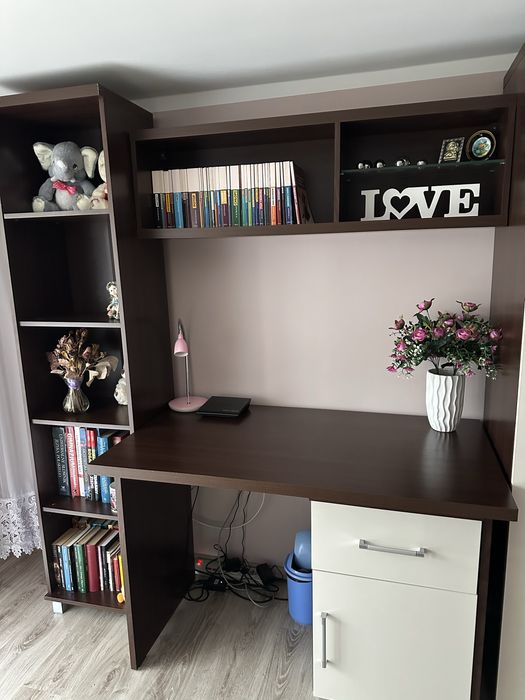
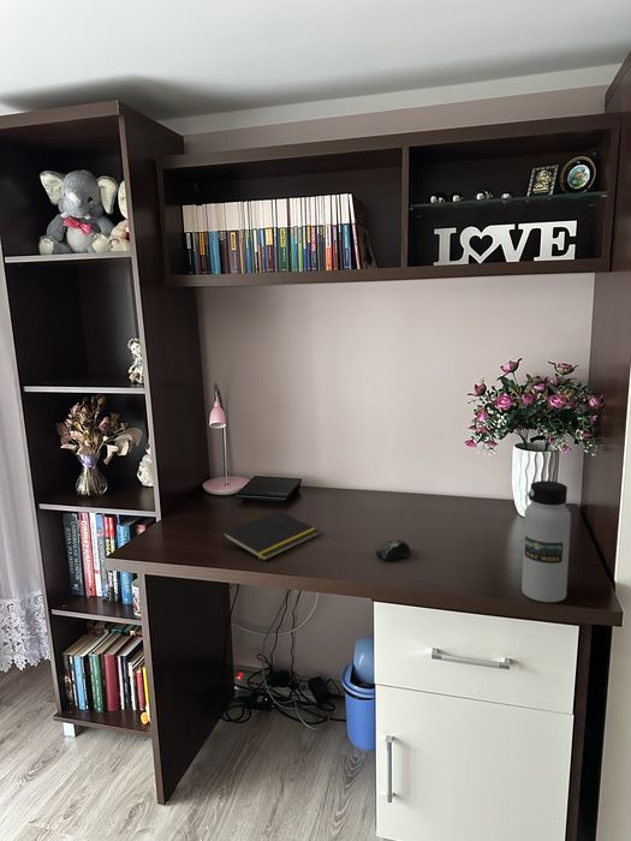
+ water bottle [520,479,572,603]
+ notepad [221,509,320,562]
+ computer mouse [375,538,412,562]
